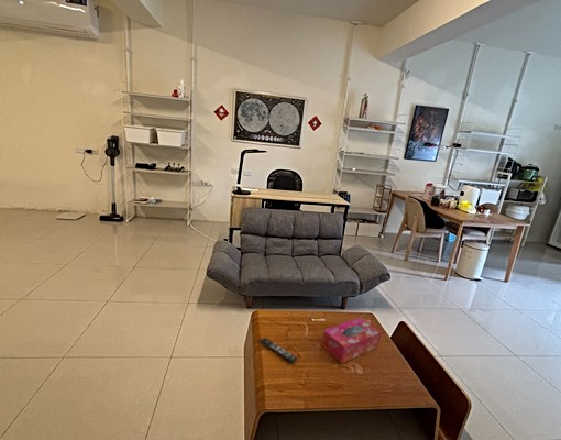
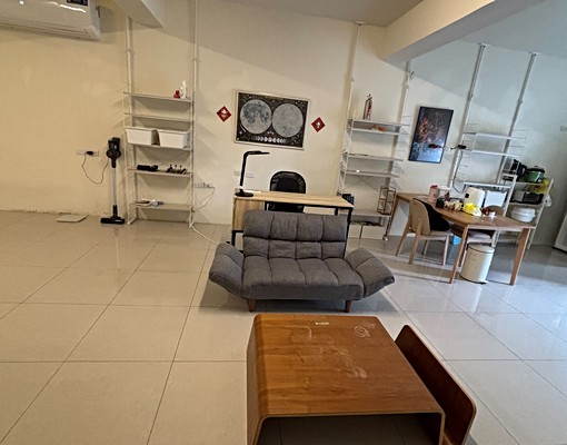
- remote control [258,337,299,364]
- tissue box [321,317,383,365]
